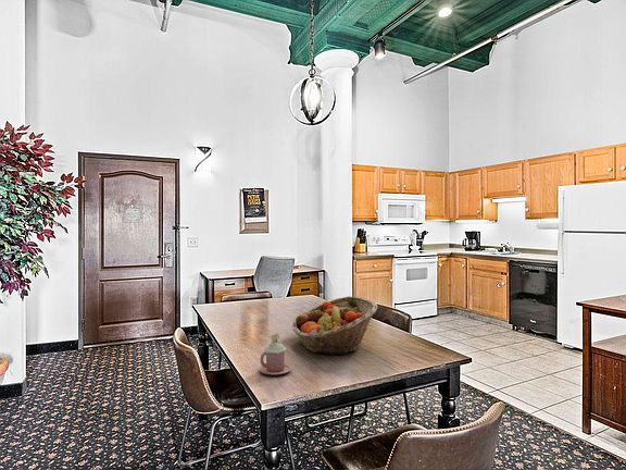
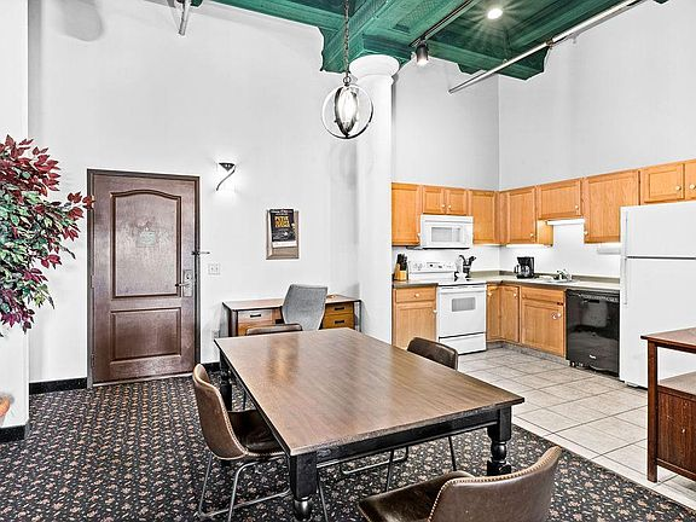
- mug [259,332,292,376]
- fruit basket [291,296,378,356]
